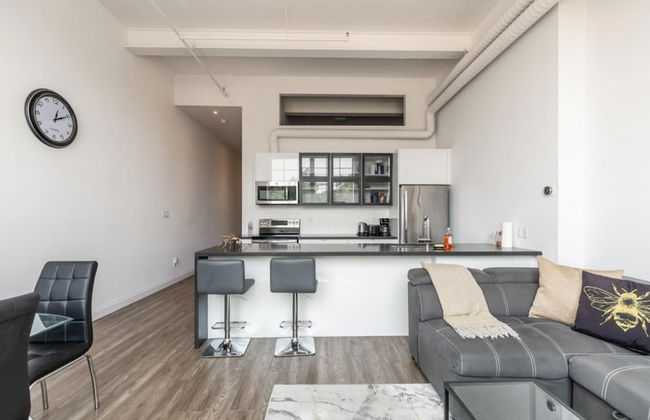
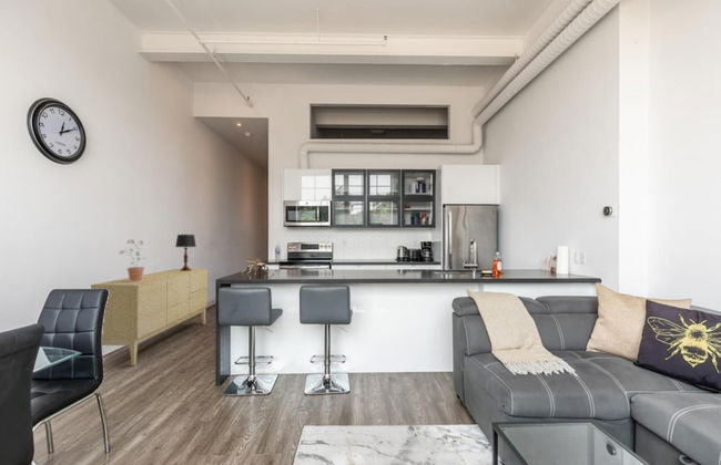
+ potted plant [119,238,146,281]
+ sideboard [90,268,209,366]
+ table lamp [174,234,197,271]
